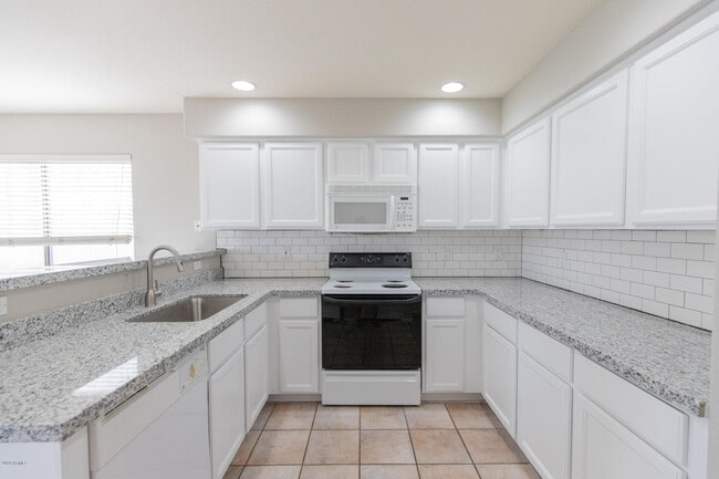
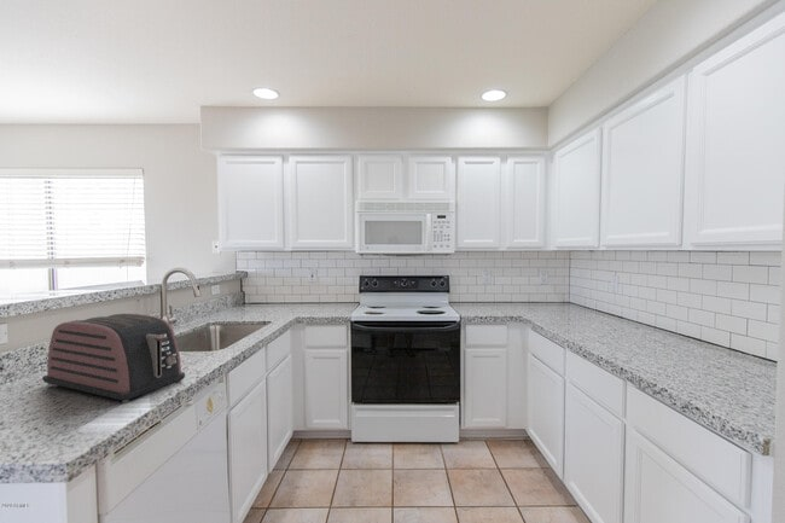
+ toaster [41,313,186,405]
